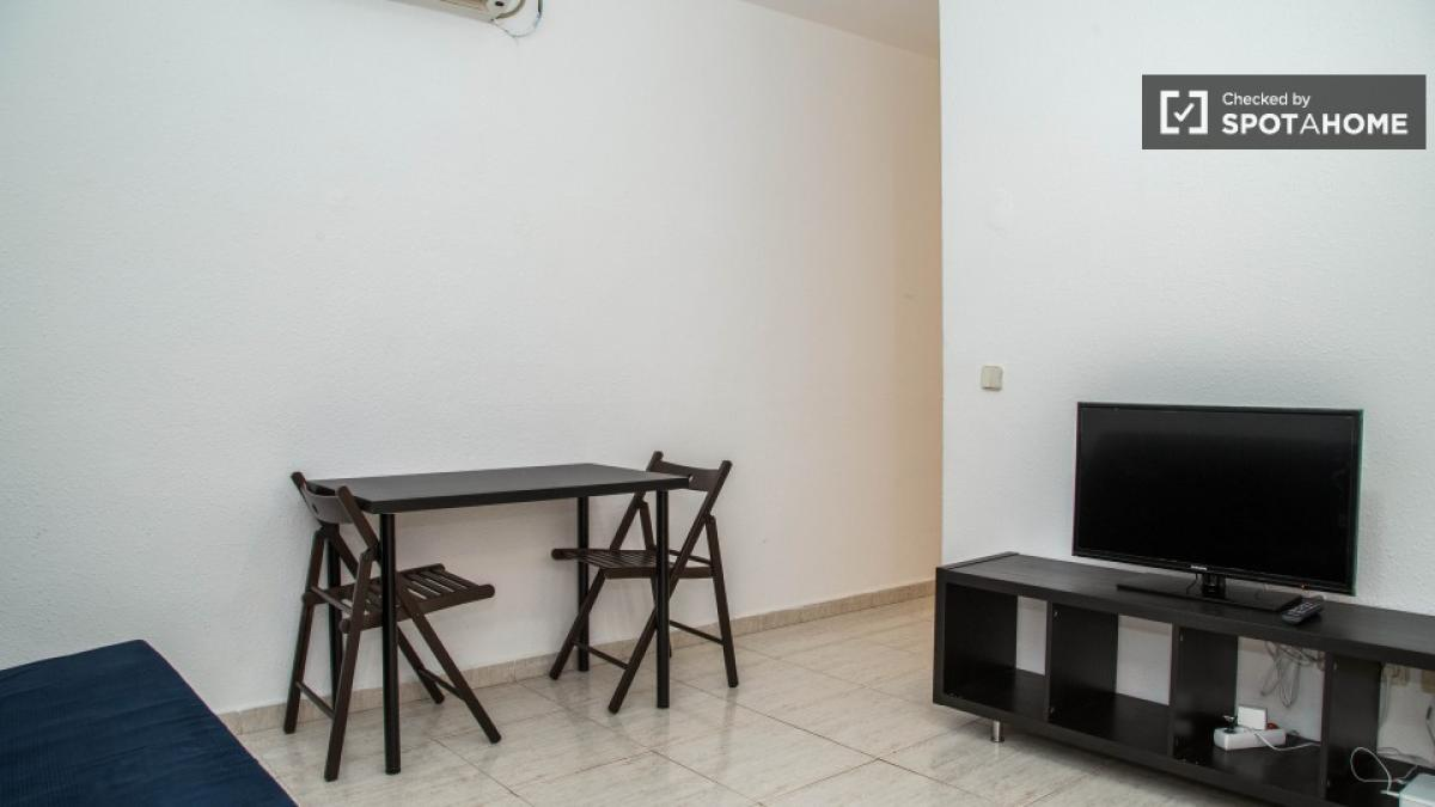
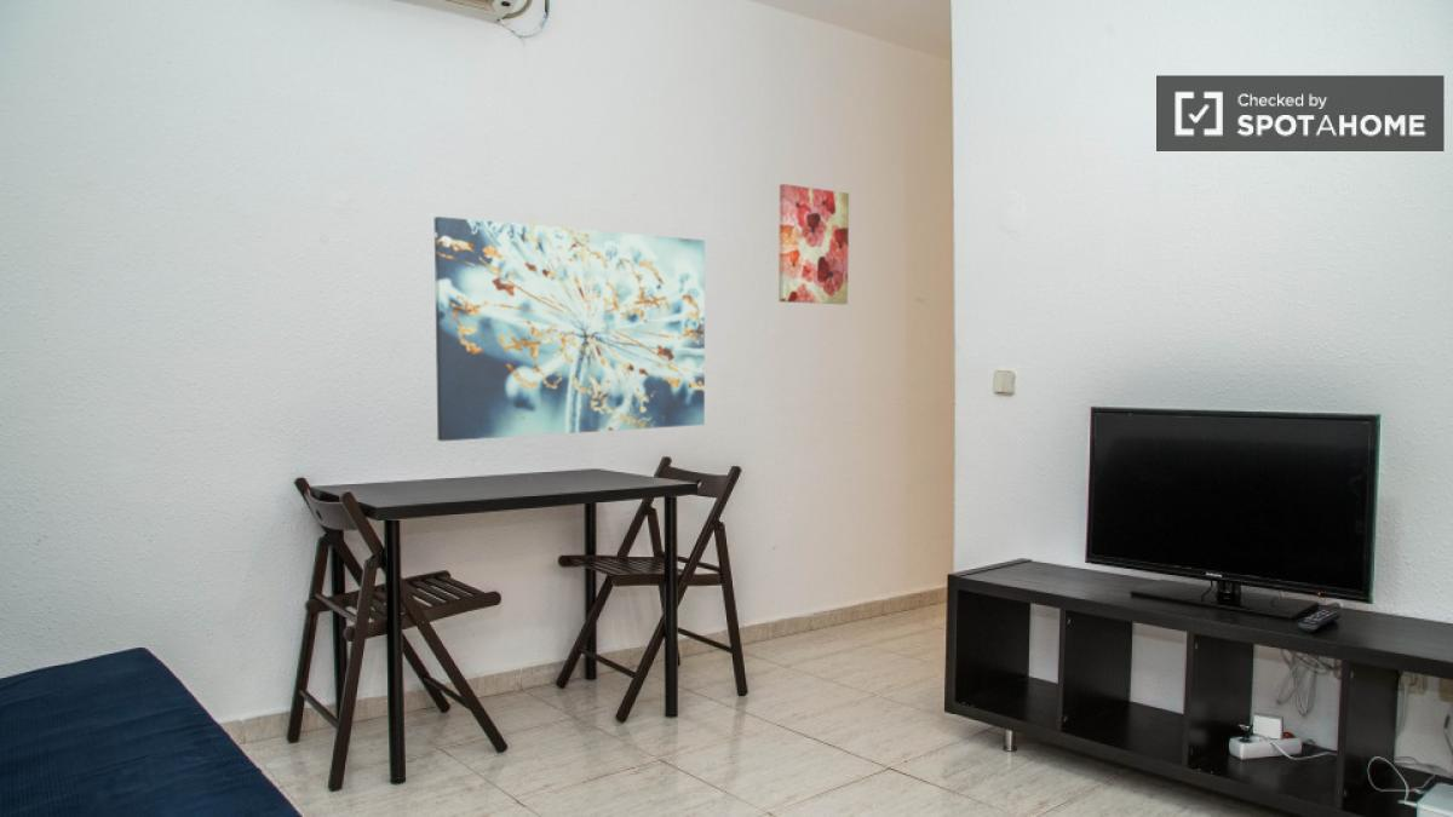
+ wall art [777,183,850,305]
+ wall art [433,215,706,442]
